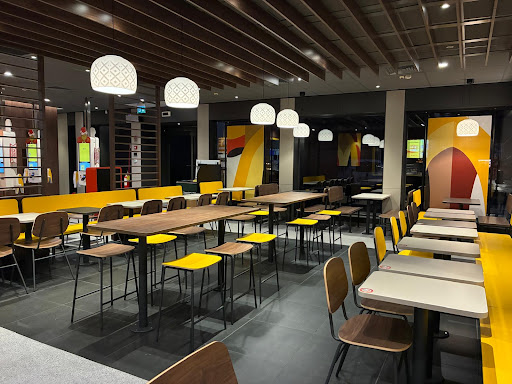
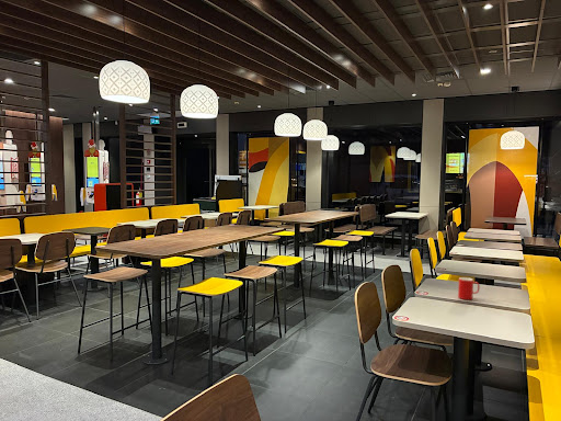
+ cup [457,276,481,300]
